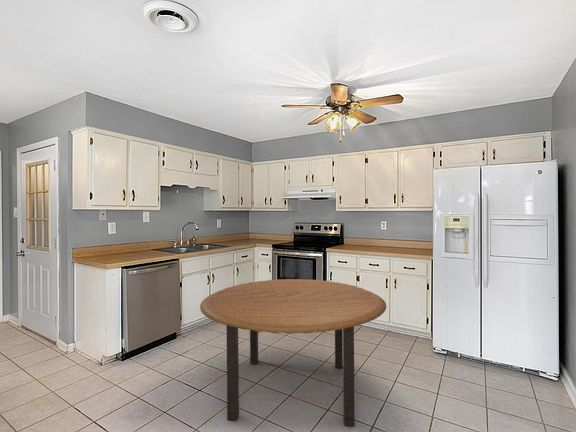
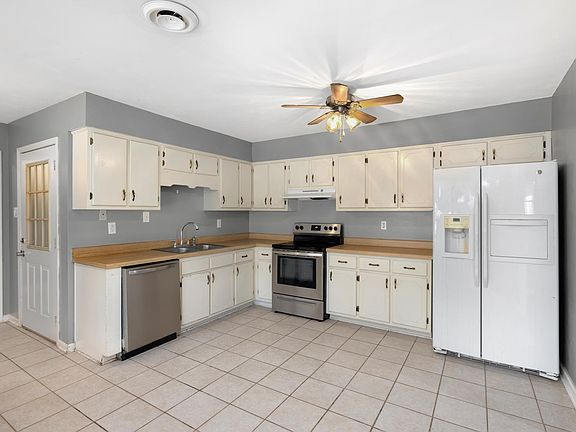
- dining table [199,278,387,427]
